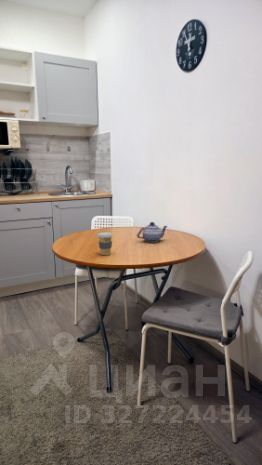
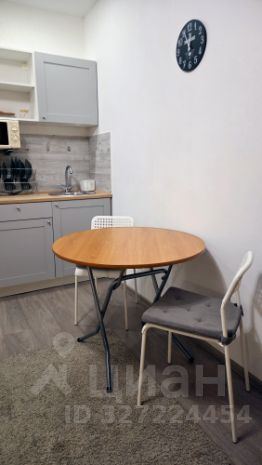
- teapot [136,221,169,243]
- coffee cup [96,231,114,256]
